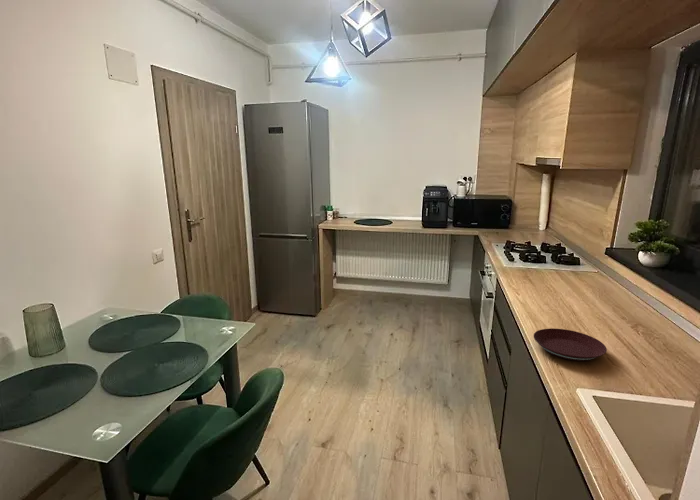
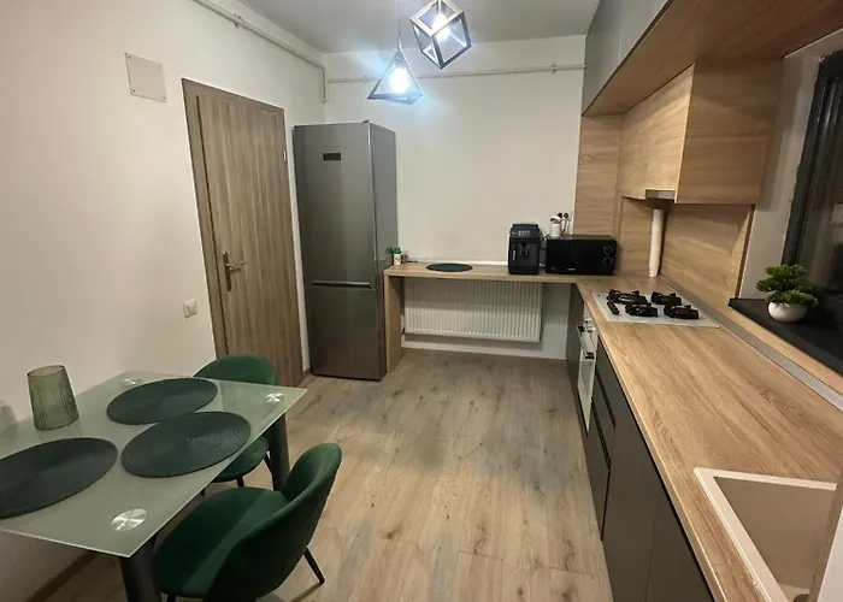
- plate [533,327,608,362]
